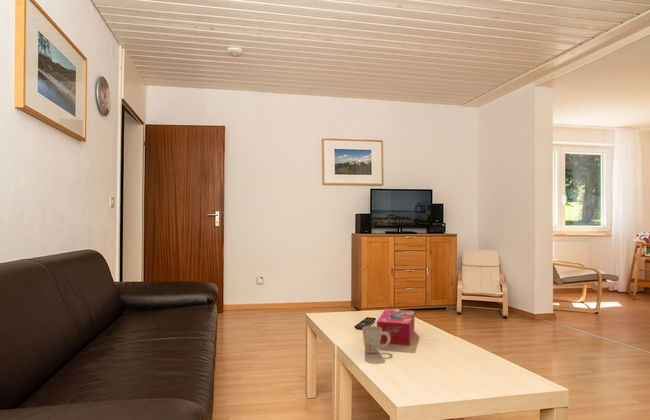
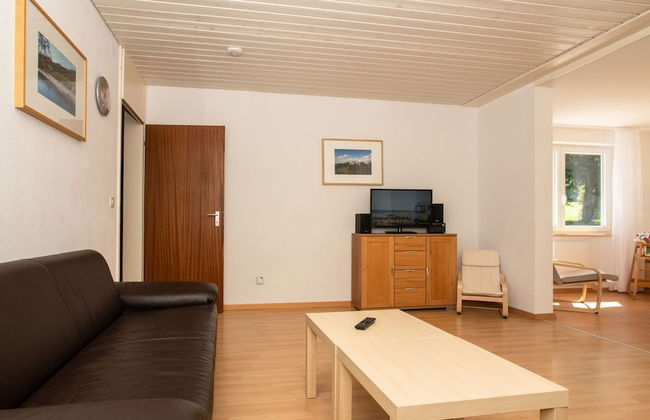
- tissue box [376,308,415,346]
- mug [362,325,390,354]
